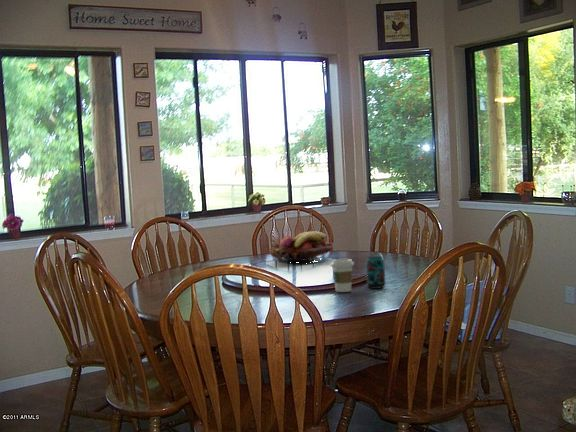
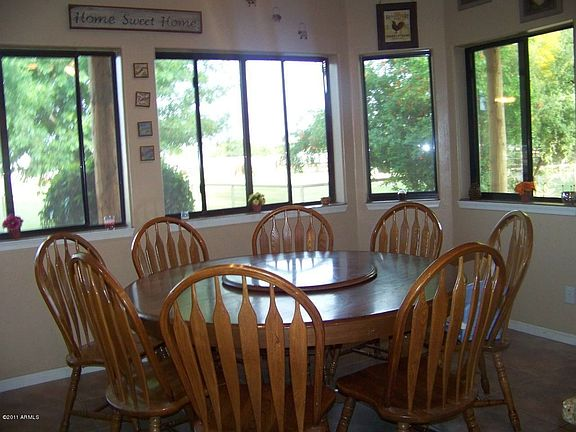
- beverage can [365,255,386,289]
- coffee cup [329,258,355,293]
- fruit basket [268,230,335,263]
